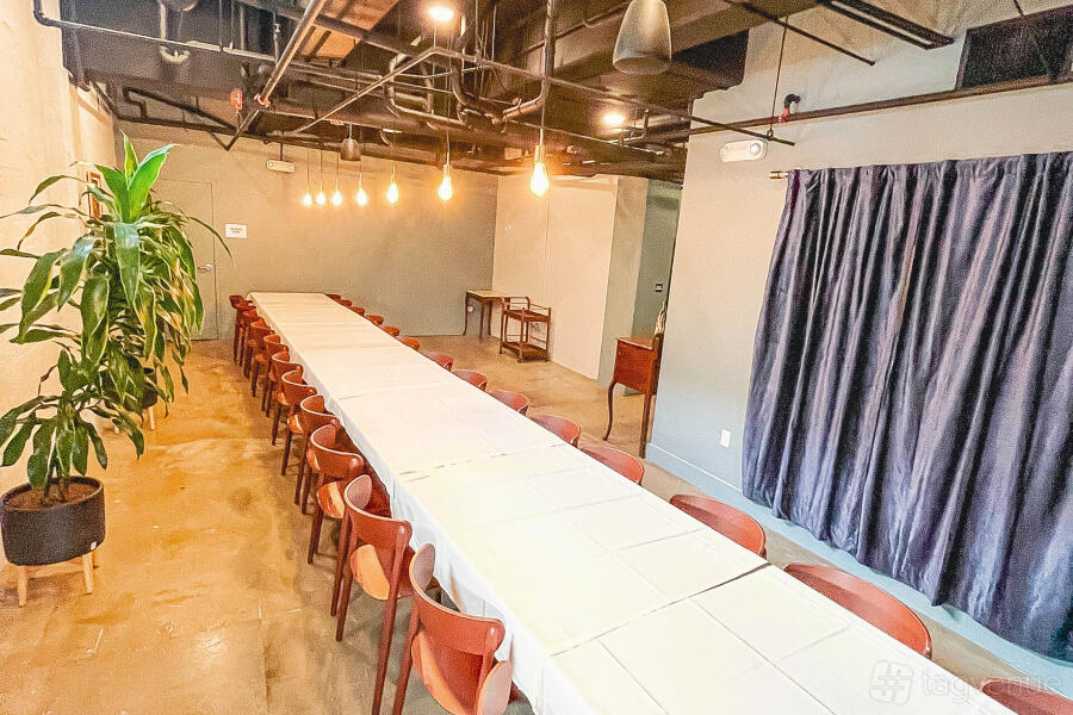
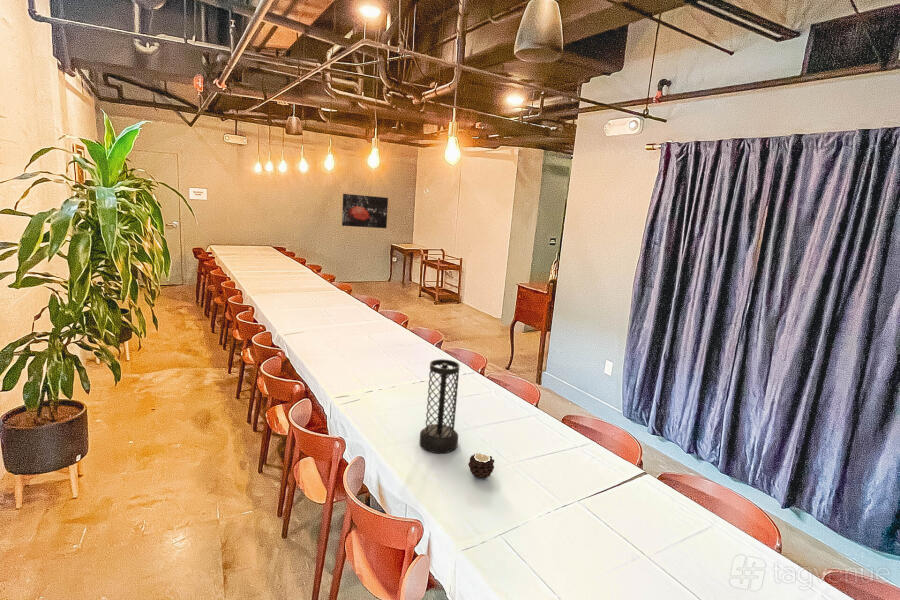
+ wall art [341,193,389,229]
+ vase [418,358,461,454]
+ candle [468,452,495,481]
